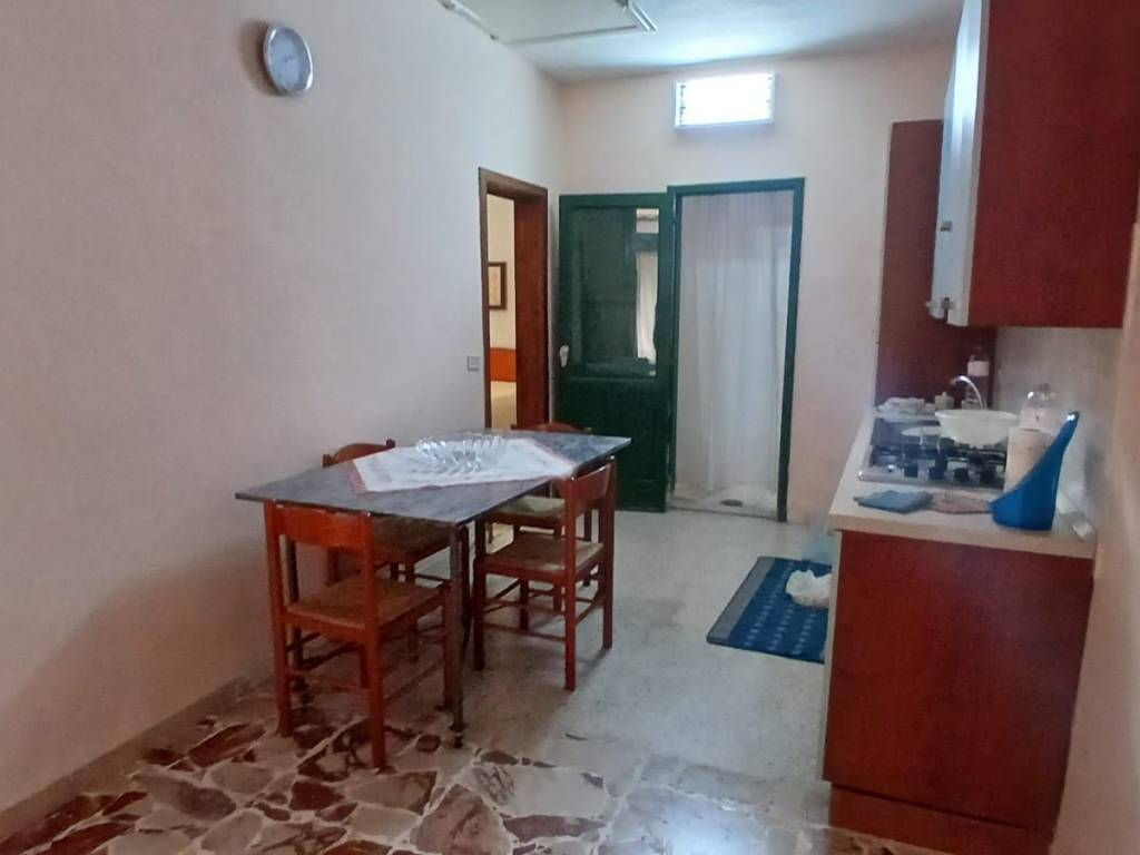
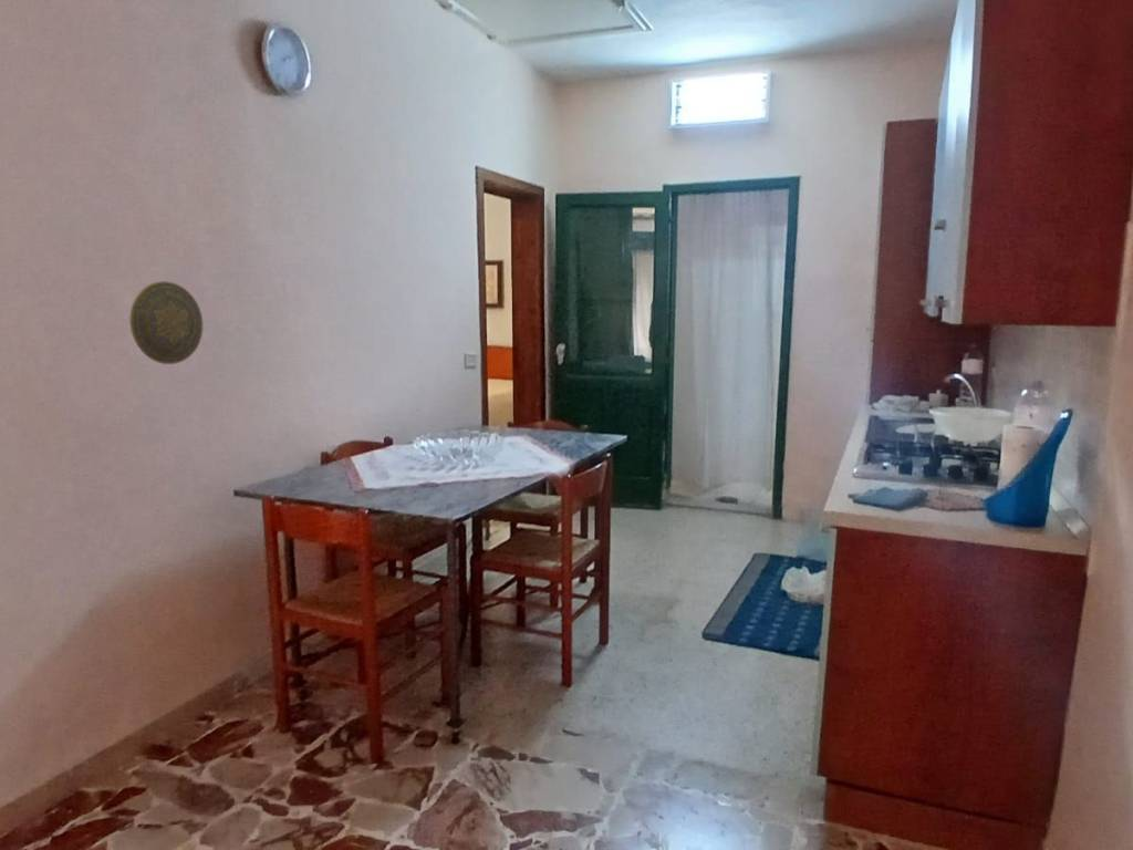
+ decorative plate [129,280,204,365]
